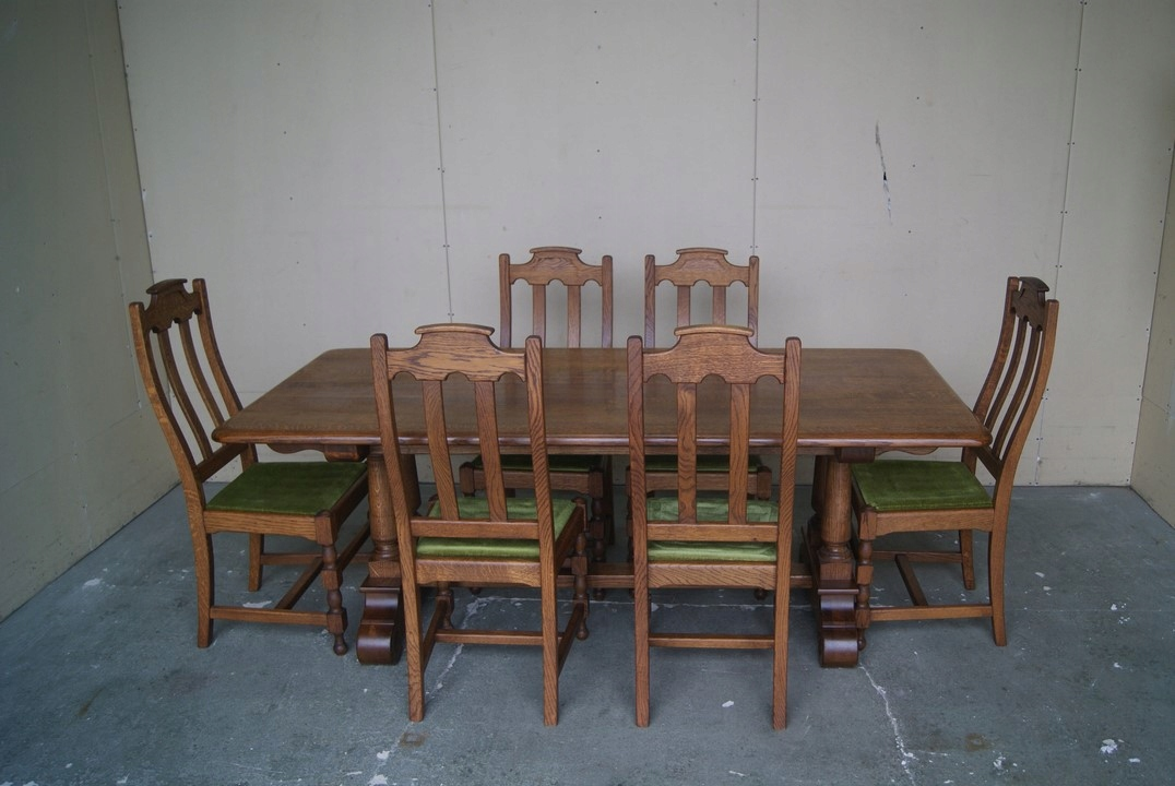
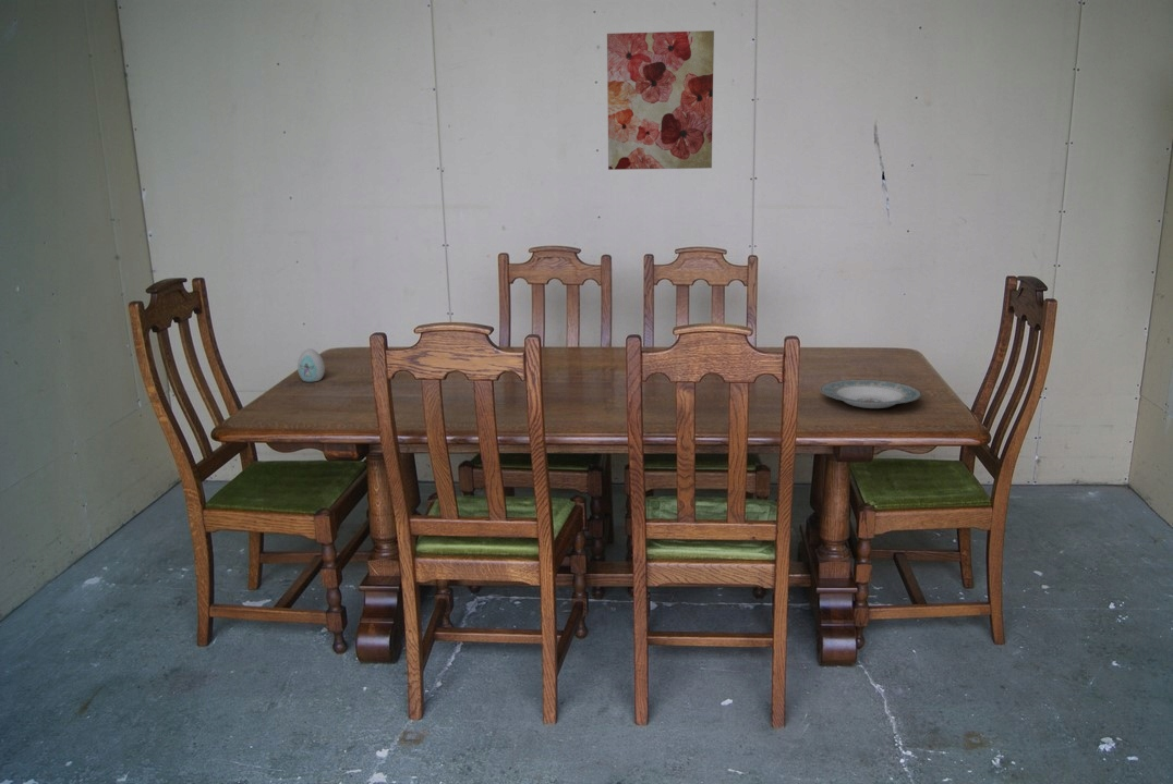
+ plate [820,379,922,409]
+ wall art [606,29,715,171]
+ decorative egg [297,347,326,383]
